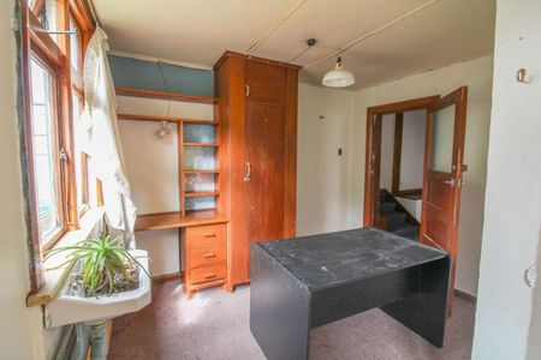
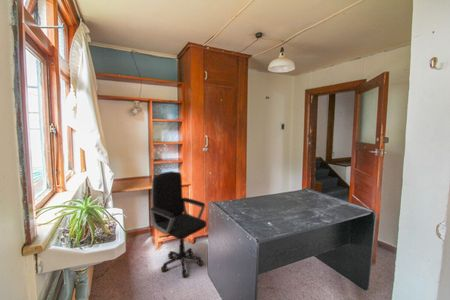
+ office chair [149,170,208,278]
